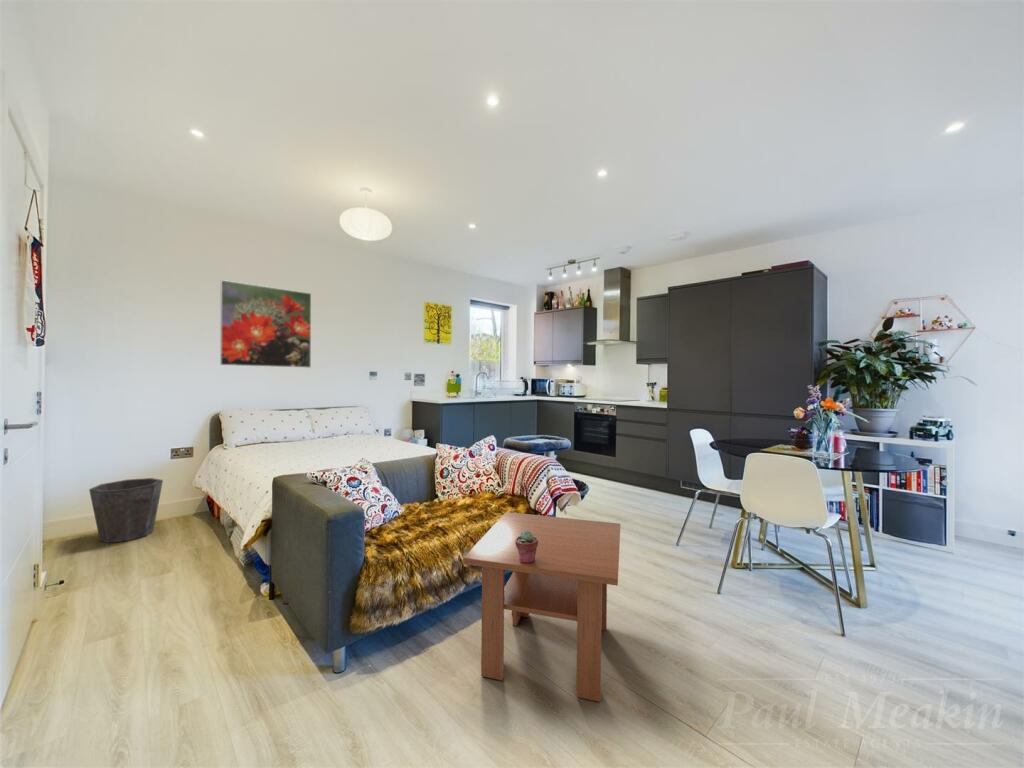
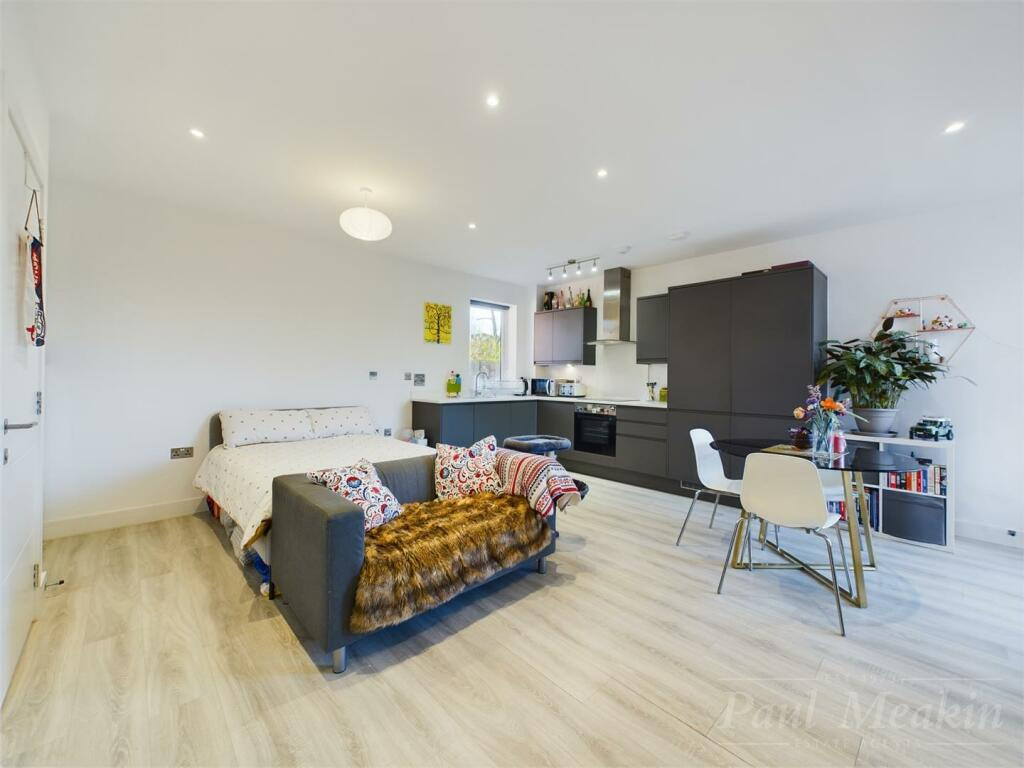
- waste bin [88,477,164,544]
- coffee table [462,511,621,703]
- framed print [219,279,312,369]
- potted succulent [515,531,538,564]
